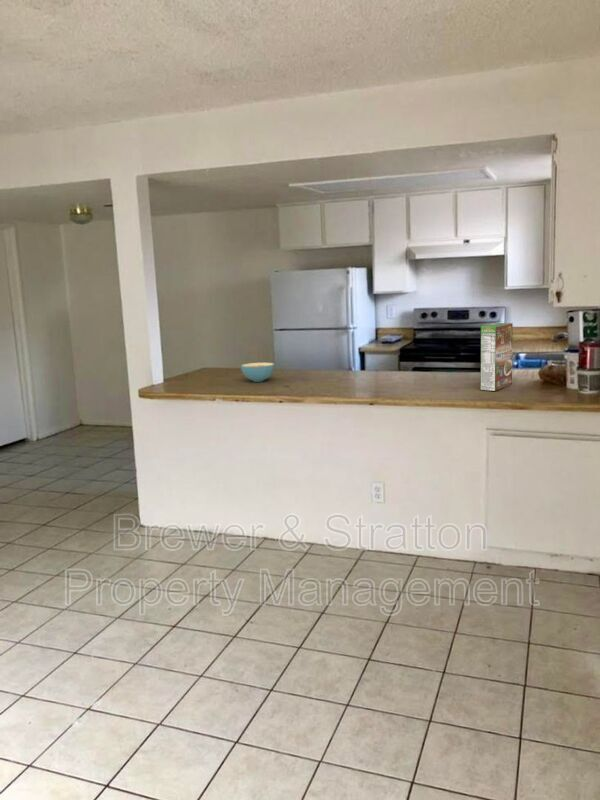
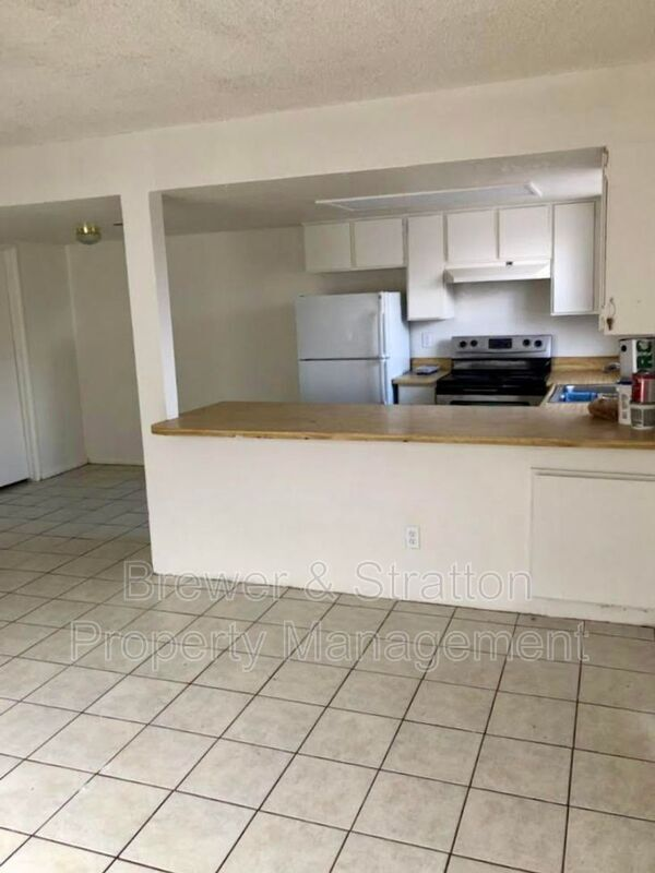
- cereal bowl [240,362,276,383]
- cereal box [480,322,514,392]
